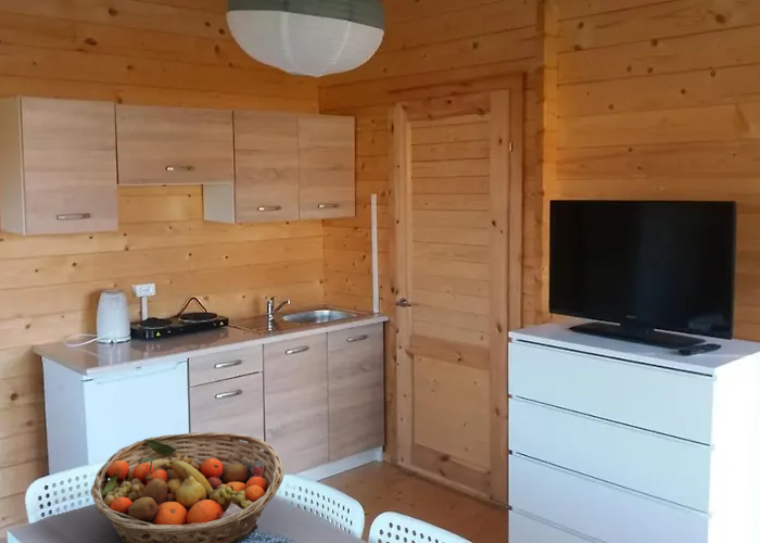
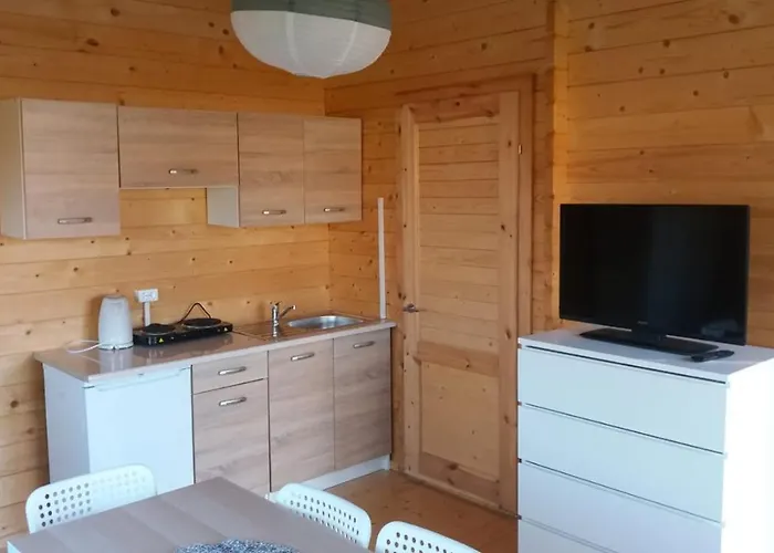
- fruit basket [90,431,284,543]
